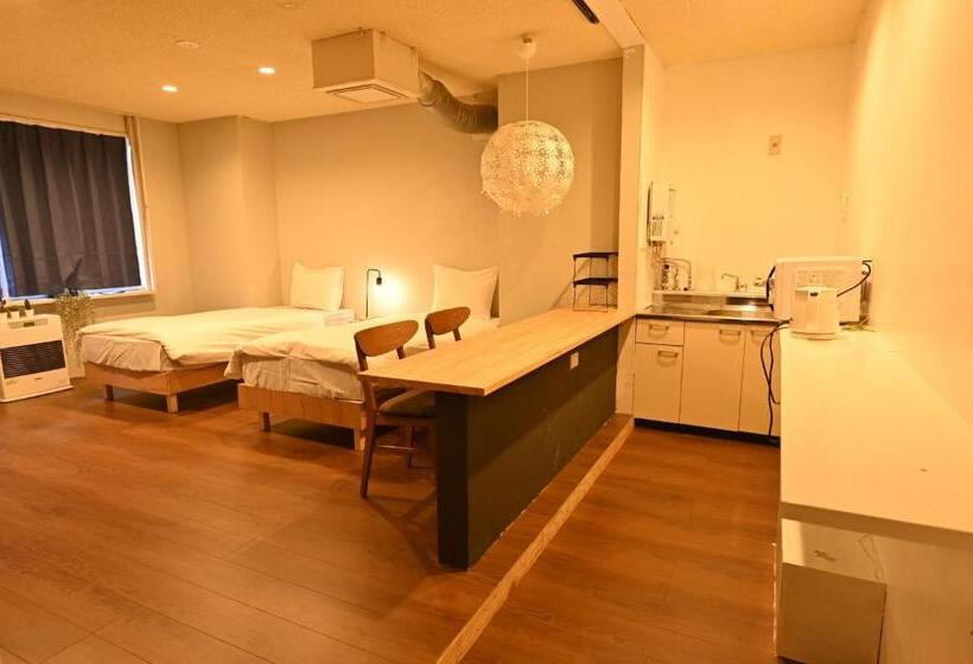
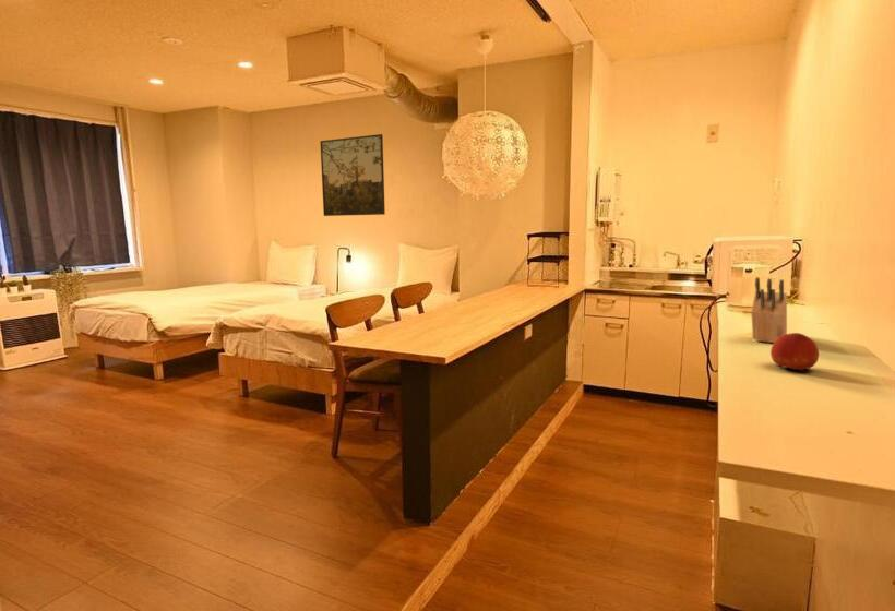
+ knife block [750,276,788,344]
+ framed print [319,133,386,217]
+ fruit [769,332,820,373]
